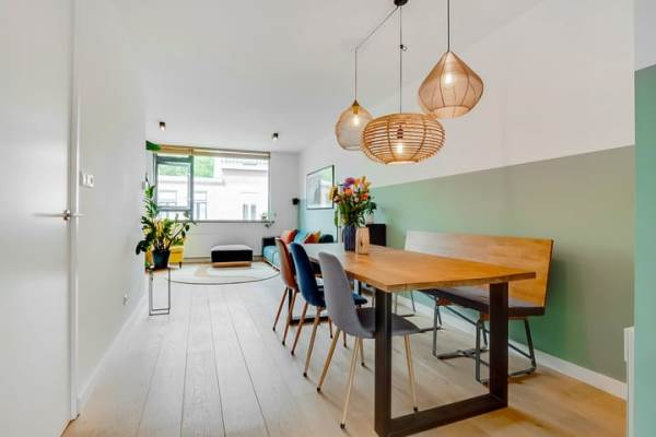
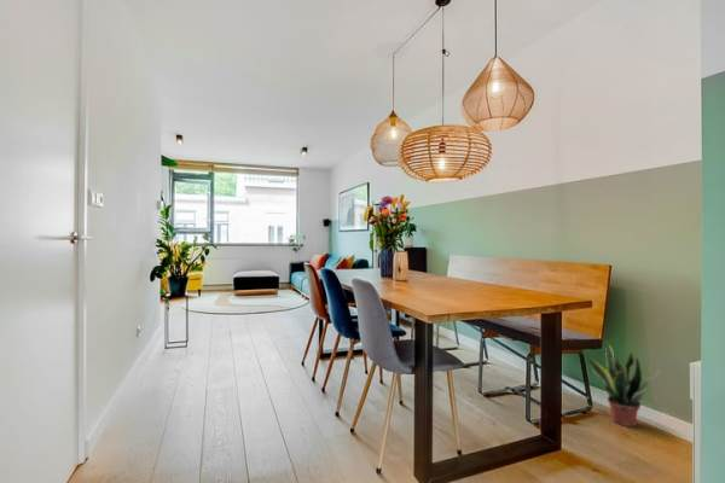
+ potted plant [588,339,662,427]
